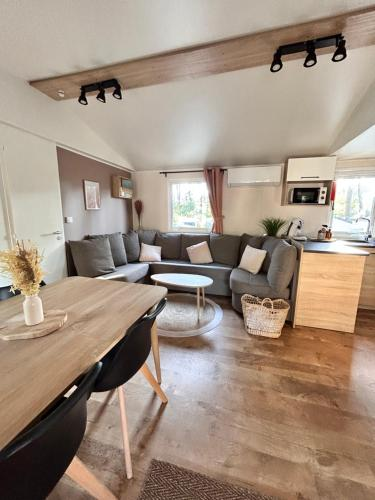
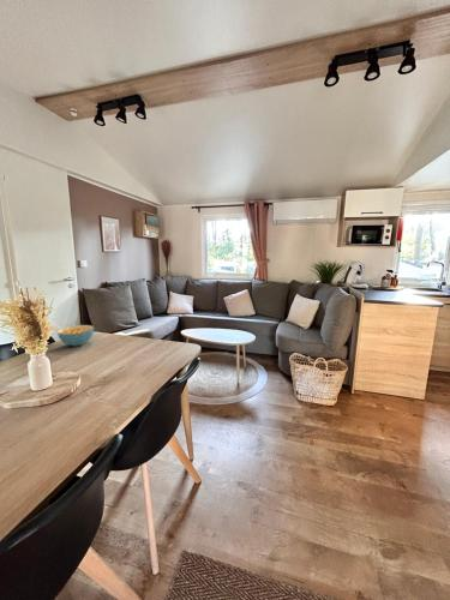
+ cereal bowl [56,324,95,347]
